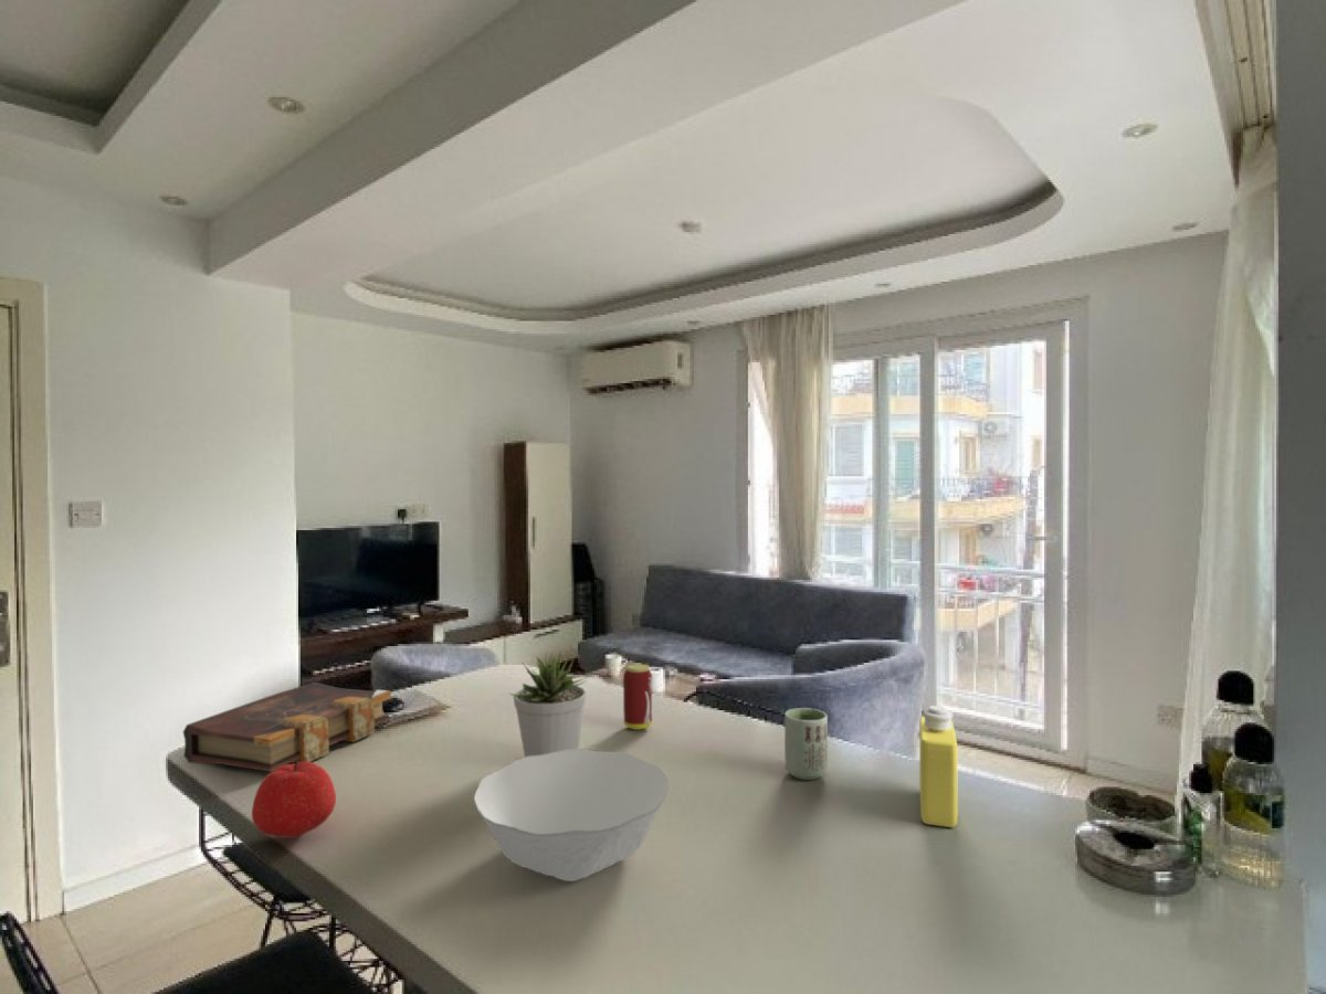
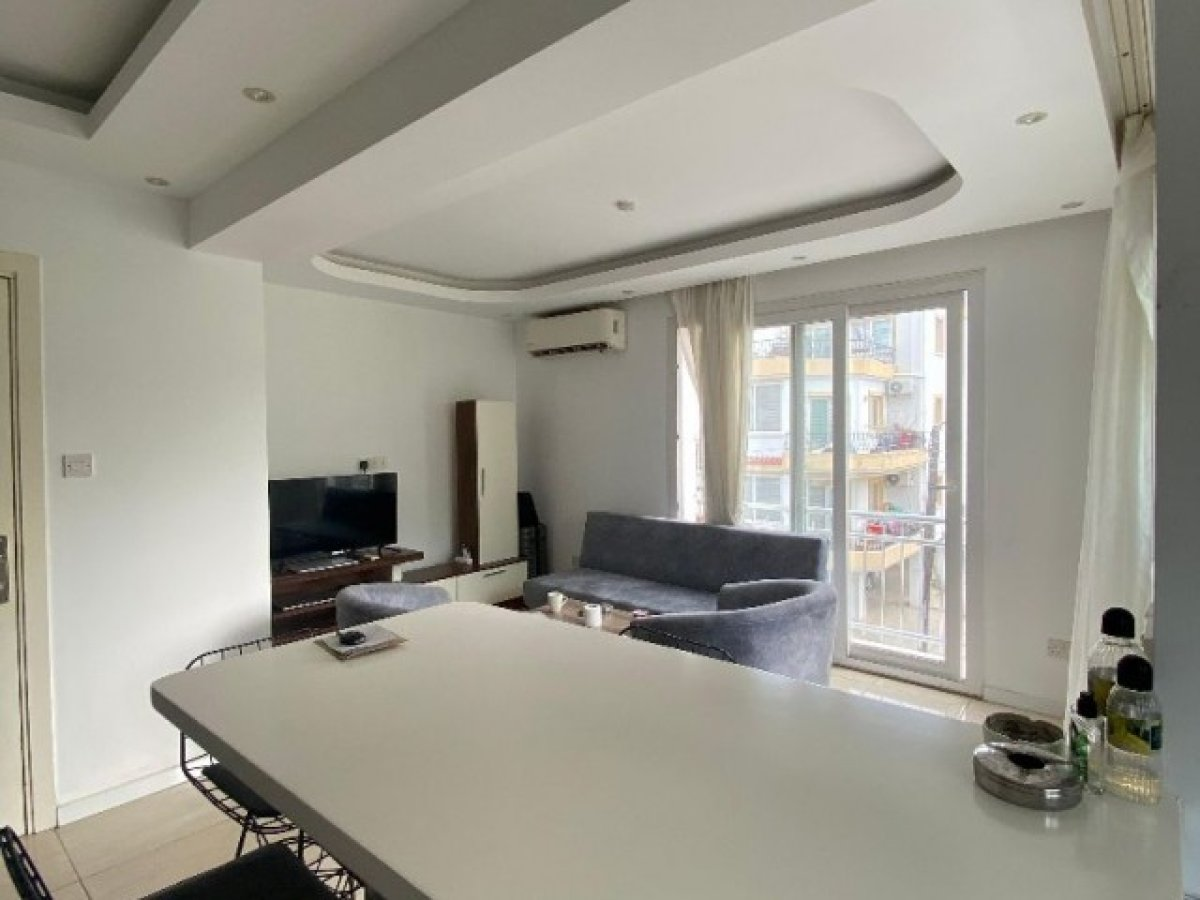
- bottle [918,705,959,828]
- book [182,681,392,772]
- bowl [473,748,670,882]
- potted plant [508,649,588,758]
- beverage can [622,663,653,731]
- apple [251,761,337,839]
- cup [783,707,829,781]
